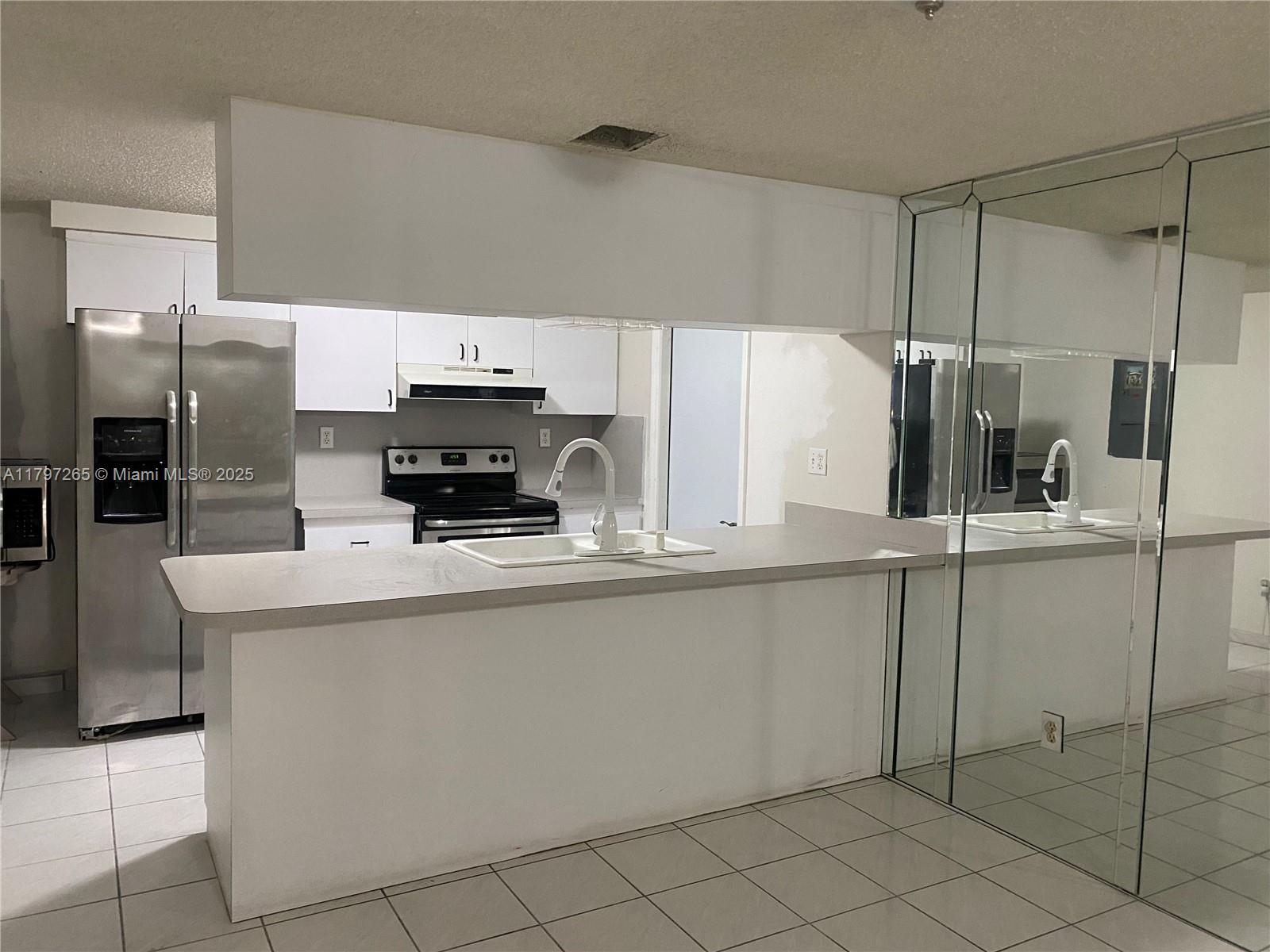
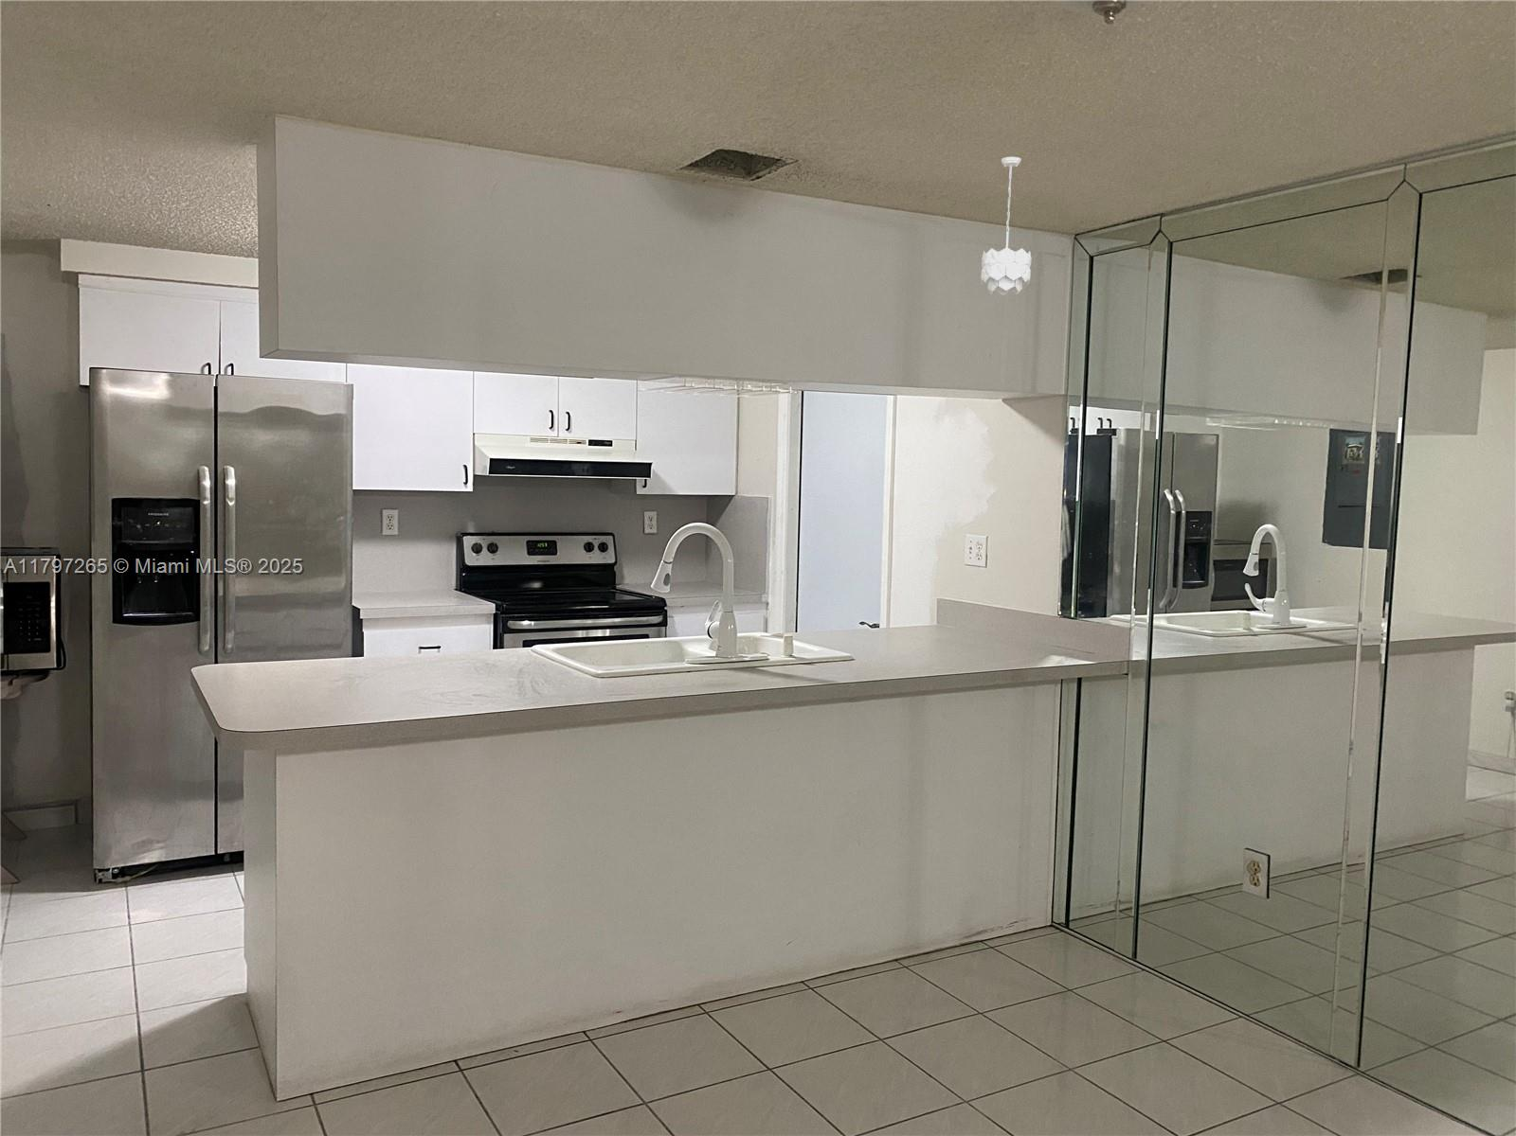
+ pendant light [980,156,1031,296]
